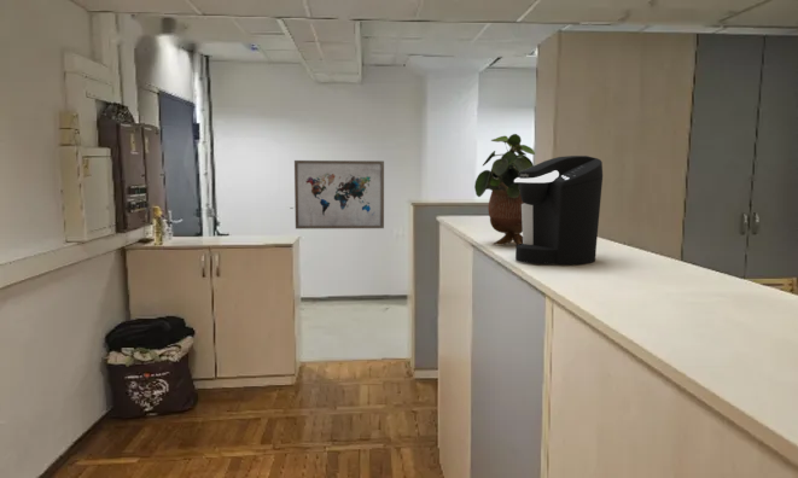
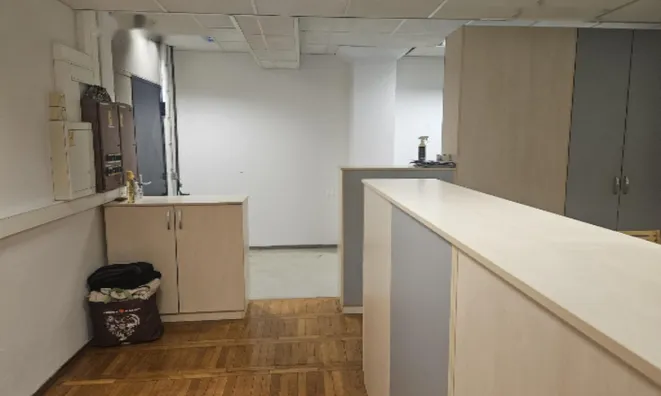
- potted plant [473,133,536,246]
- wall art [293,159,385,231]
- coffee maker [514,155,604,266]
